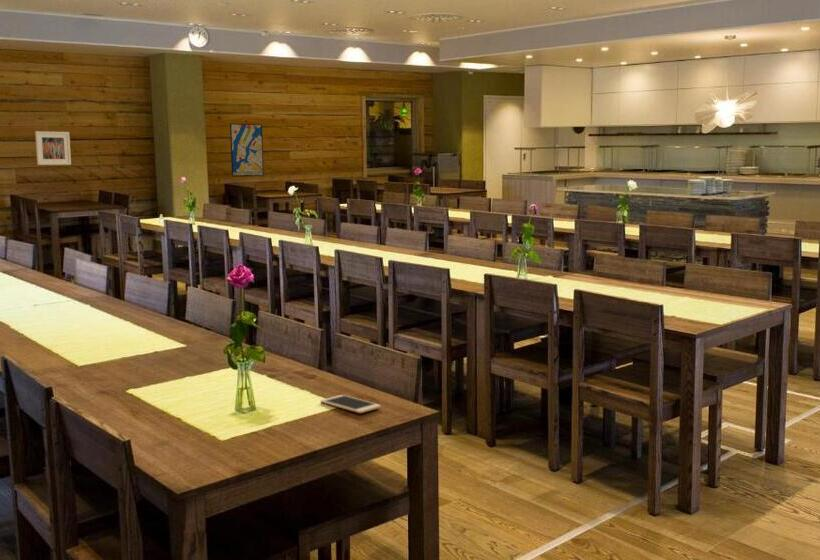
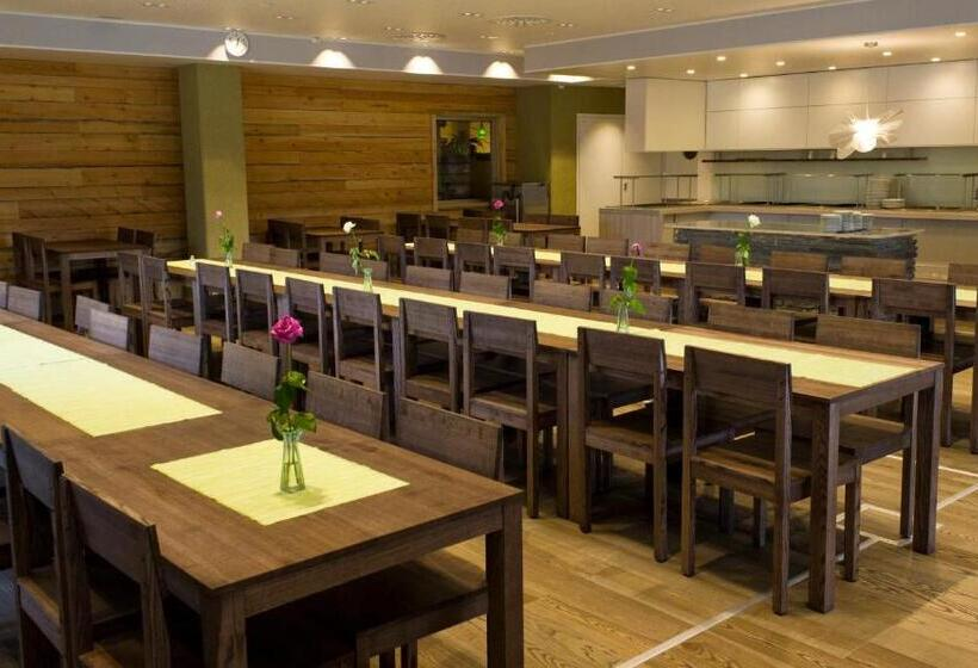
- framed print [34,130,72,166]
- cell phone [320,394,382,414]
- wall art [229,123,265,178]
